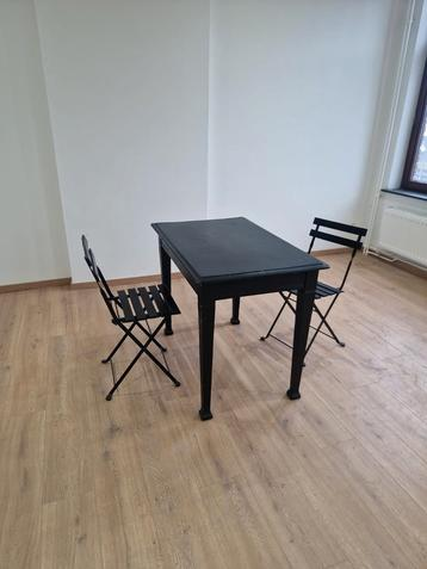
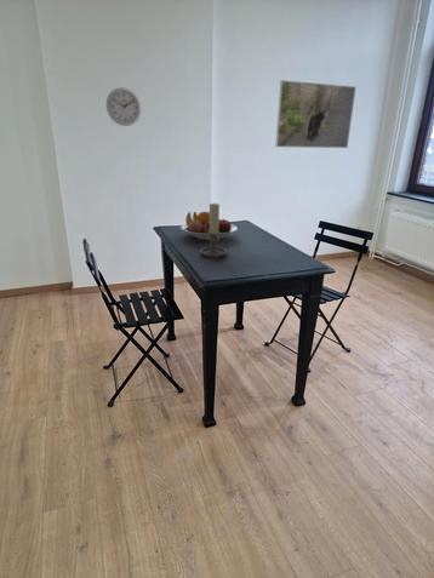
+ candle holder [199,202,229,261]
+ wall clock [105,86,143,127]
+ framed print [274,79,358,149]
+ fruit bowl [181,211,239,241]
